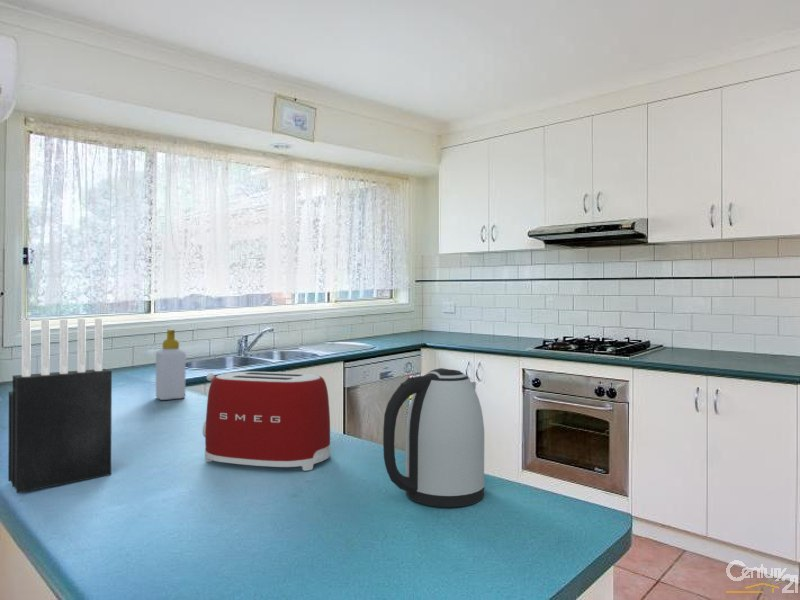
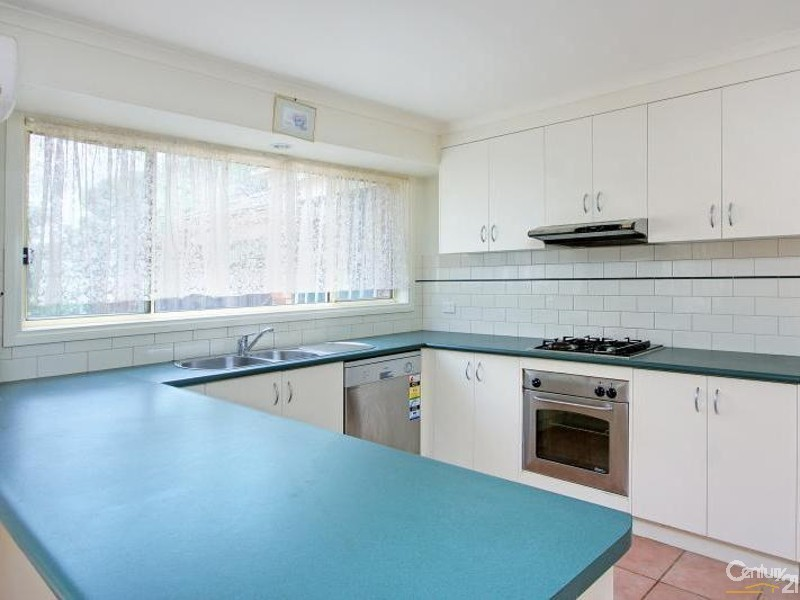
- soap bottle [155,329,187,401]
- toaster [201,371,331,472]
- knife block [7,318,113,494]
- kettle [382,367,486,508]
